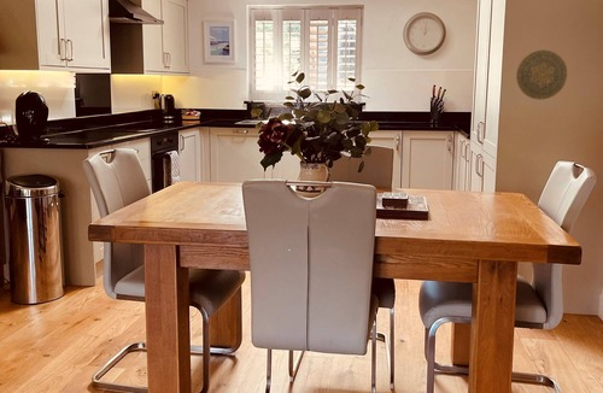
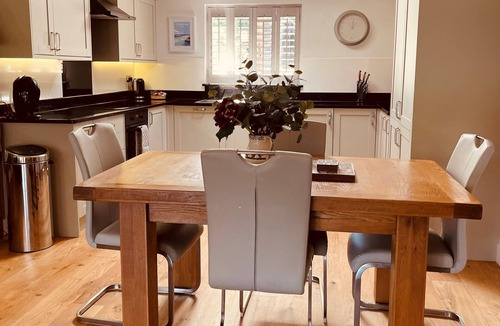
- decorative plate [515,48,568,101]
